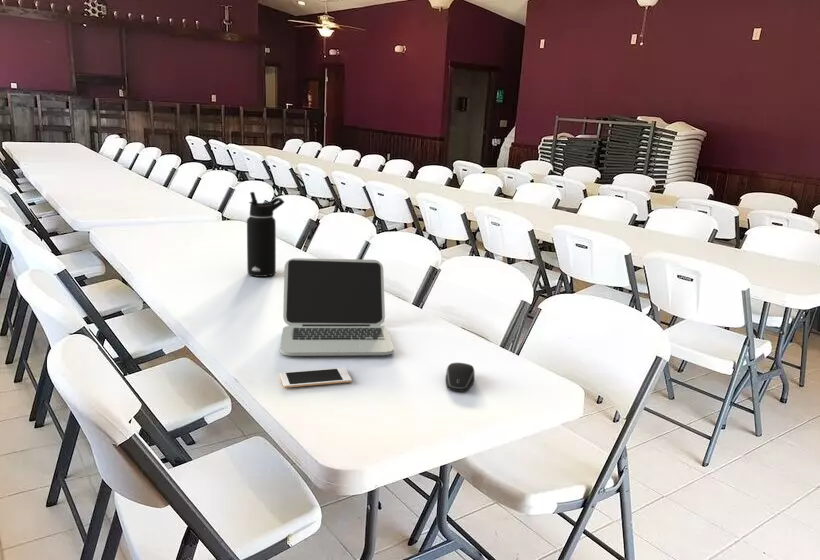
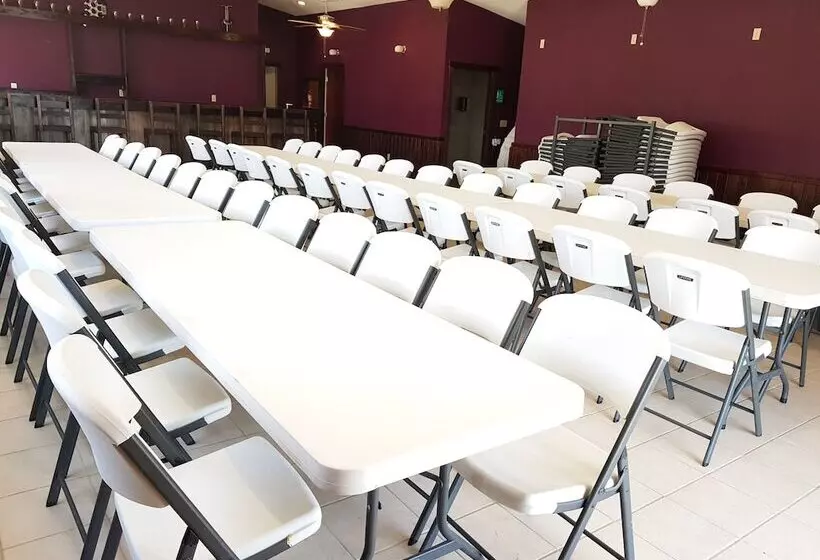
- laptop [279,257,395,357]
- cell phone [279,367,353,389]
- water bottle [246,191,285,278]
- computer mouse [445,362,475,392]
